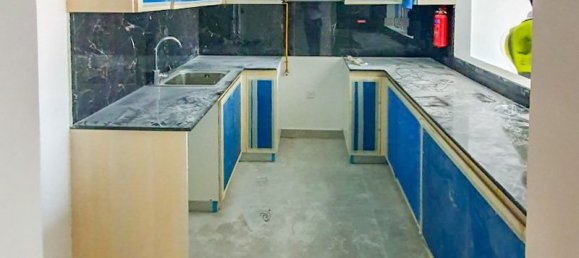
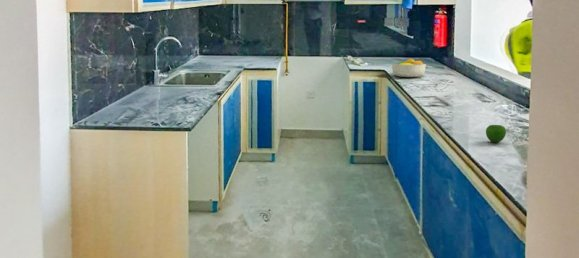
+ apple [485,124,507,143]
+ fruit bowl [391,57,427,78]
